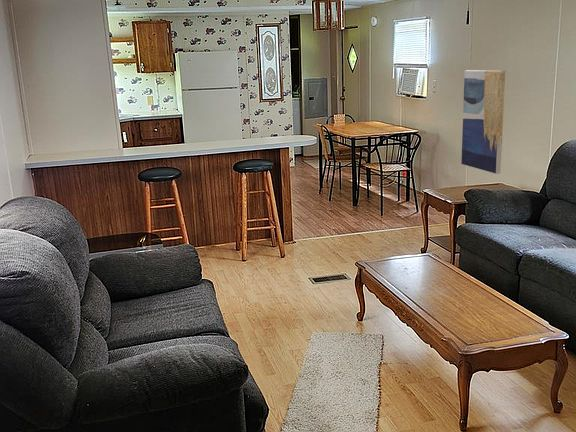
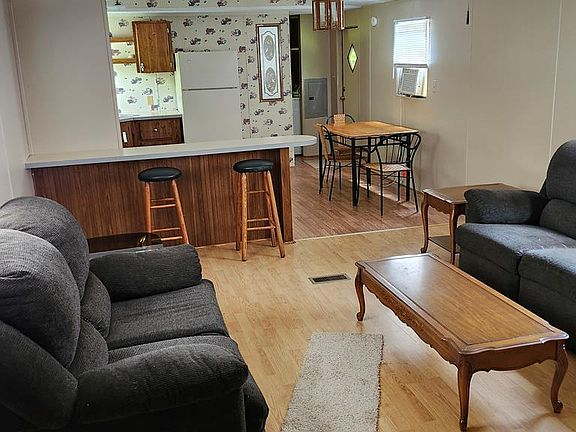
- wall art [460,69,506,175]
